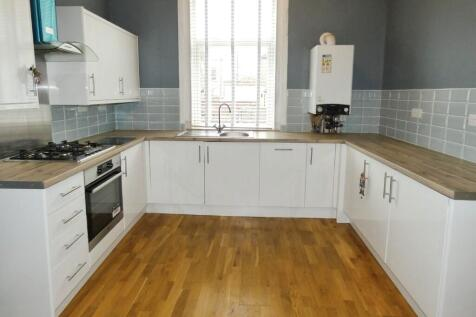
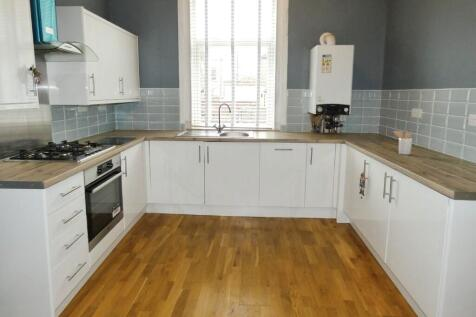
+ utensil holder [392,130,413,156]
